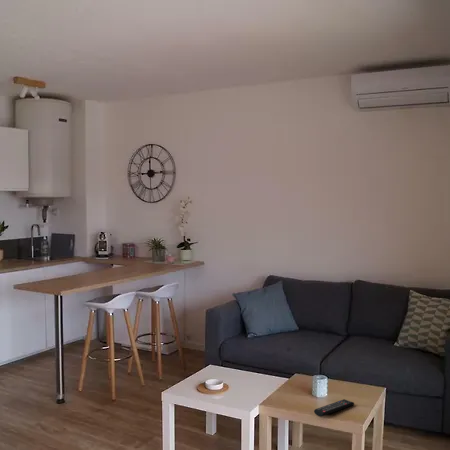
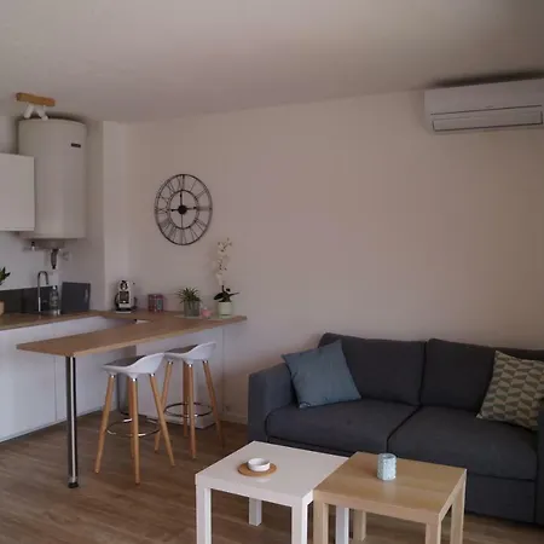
- remote control [313,398,355,417]
